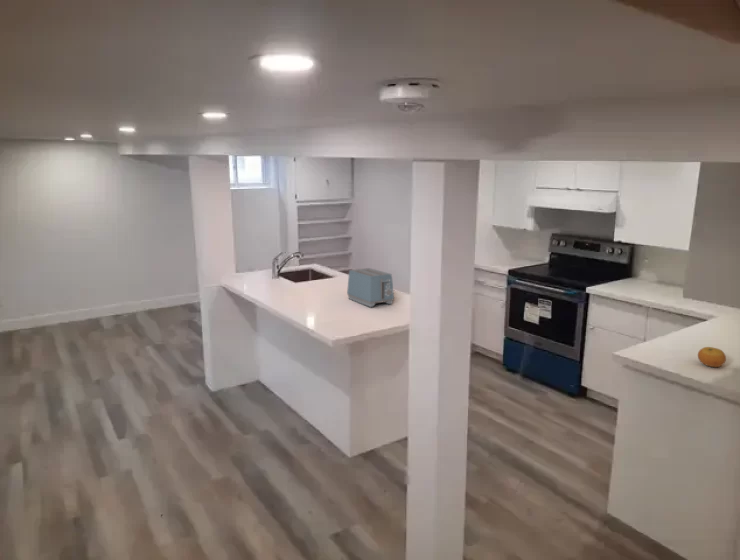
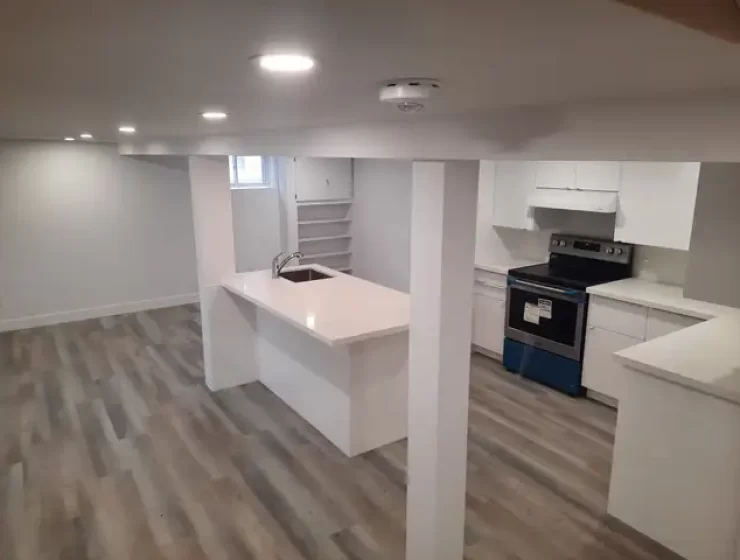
- toaster [346,267,395,308]
- fruit [697,346,727,368]
